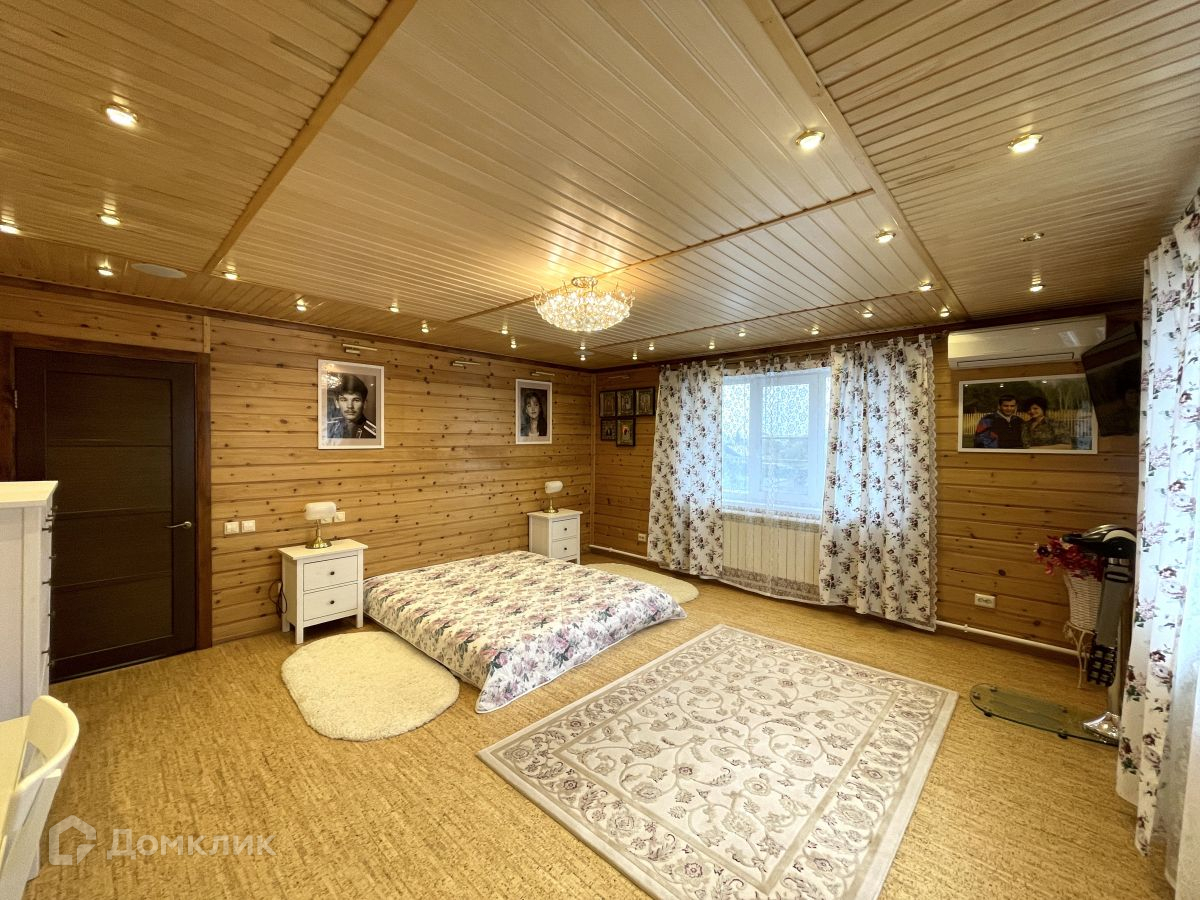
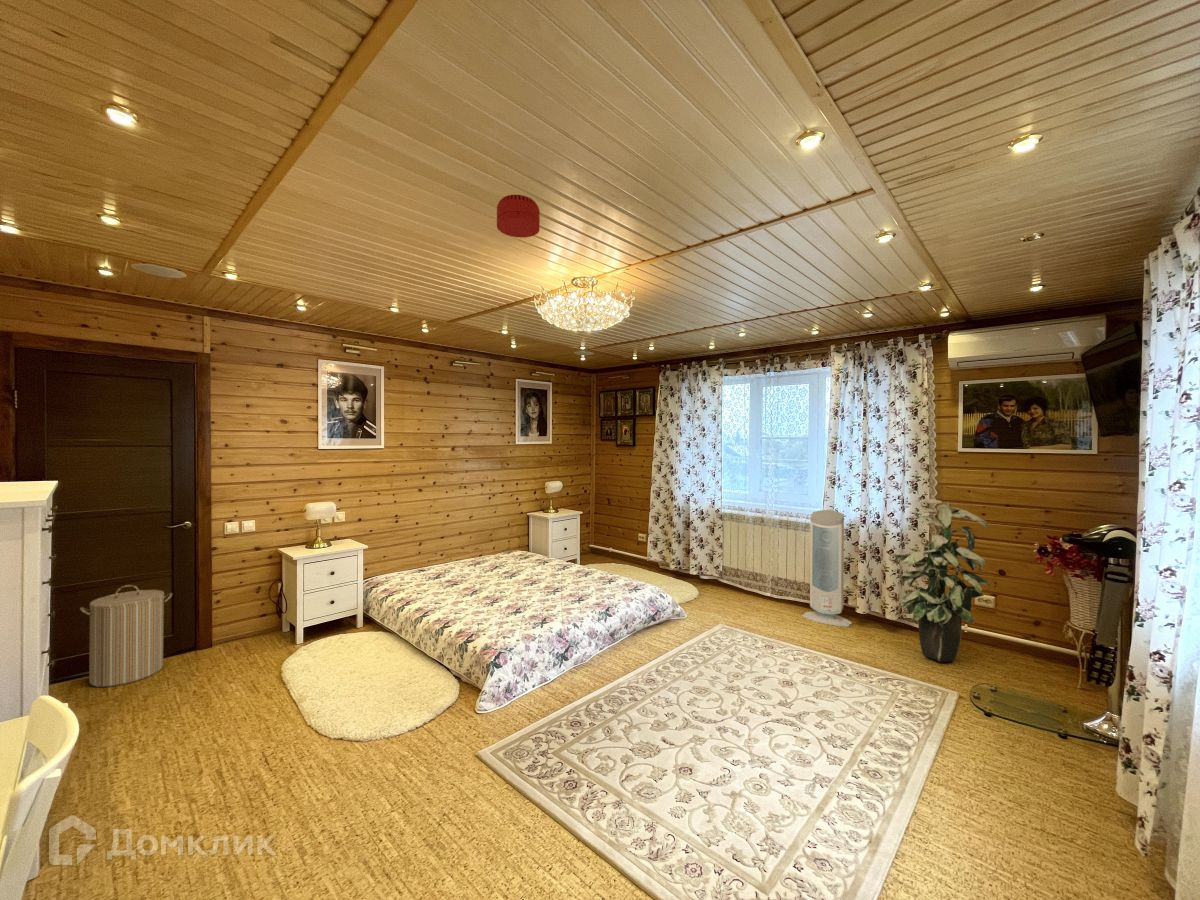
+ laundry hamper [79,584,173,688]
+ indoor plant [892,498,991,663]
+ air purifier [801,509,853,628]
+ smoke detector [496,194,541,239]
